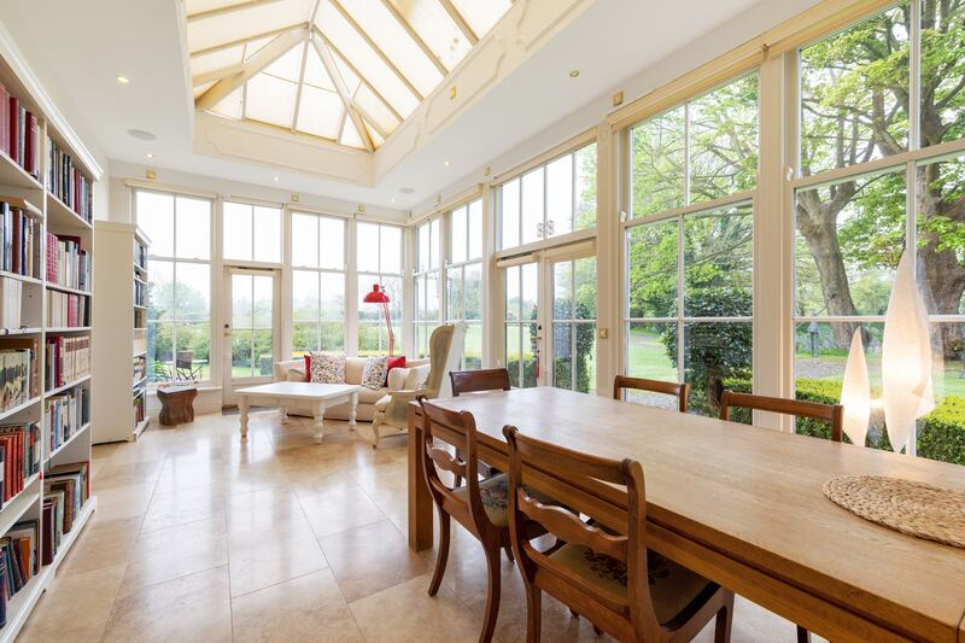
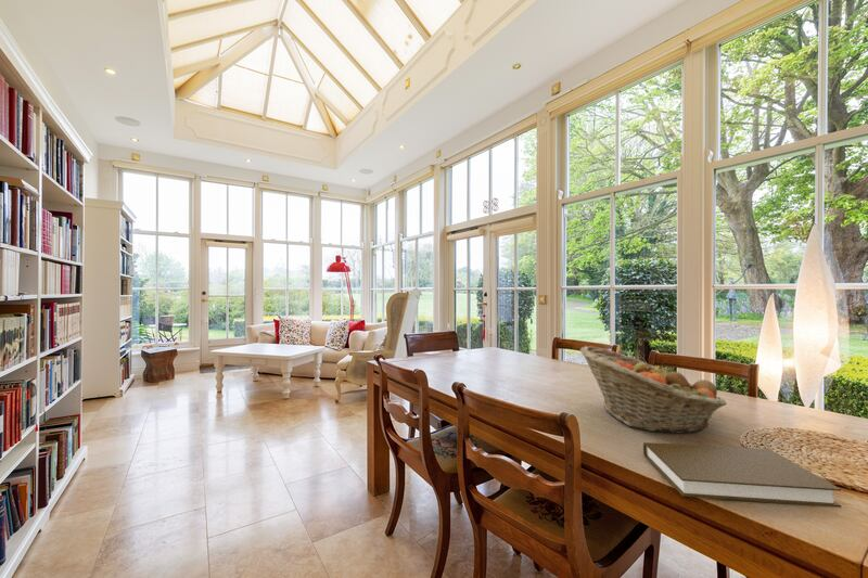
+ fruit basket [579,345,728,434]
+ book [642,441,842,509]
